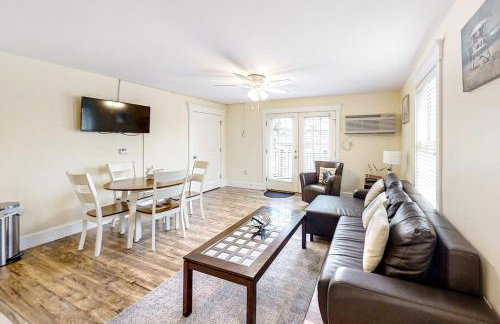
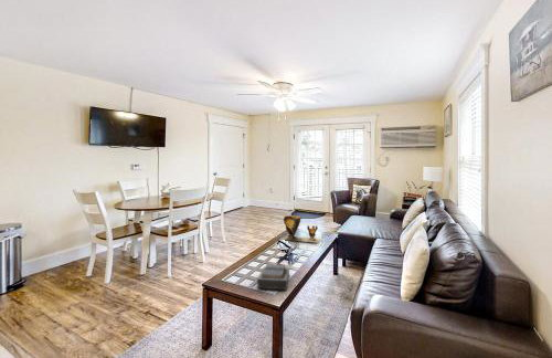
+ bible [256,263,290,292]
+ clay pot [279,214,322,244]
